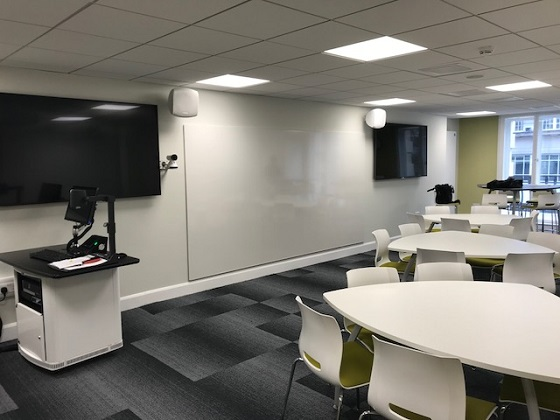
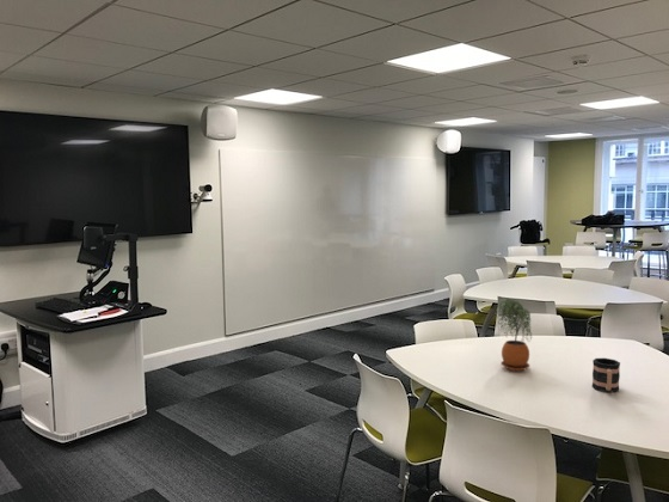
+ mug [591,357,621,393]
+ potted plant [495,298,533,372]
